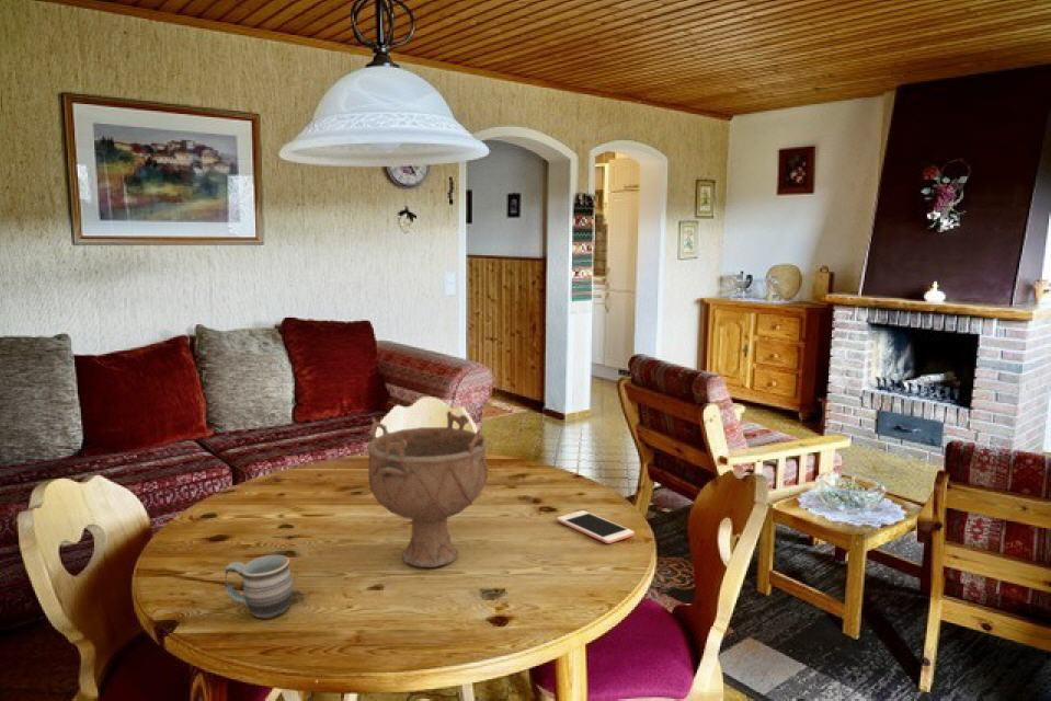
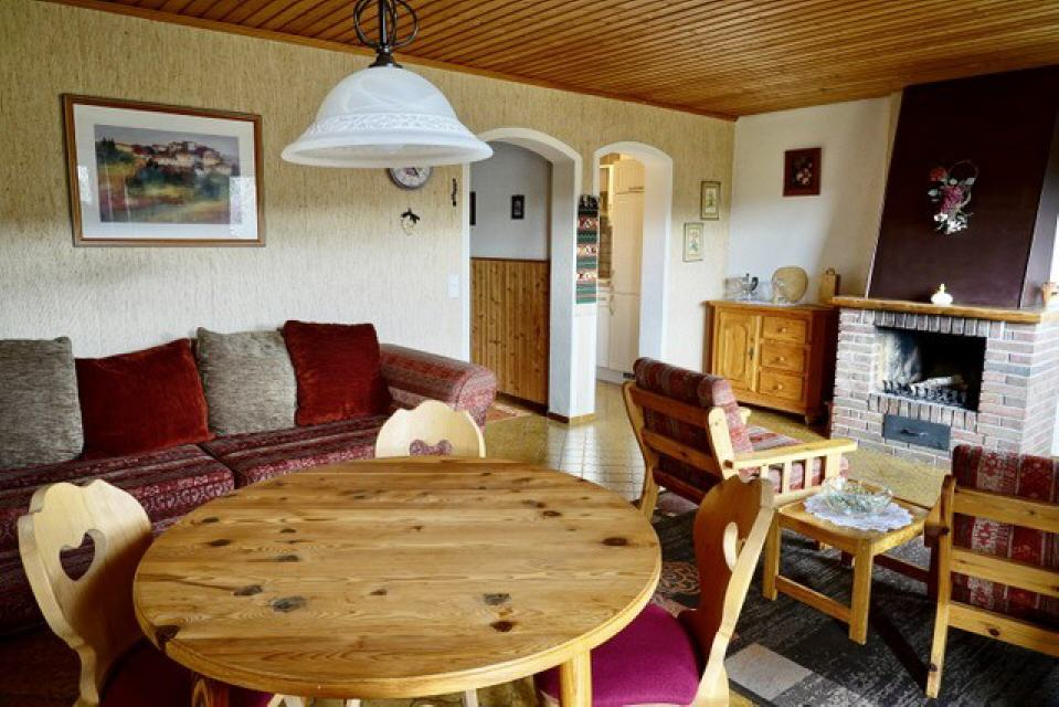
- decorative bowl [366,410,489,568]
- cell phone [556,509,636,544]
- mug [224,554,294,620]
